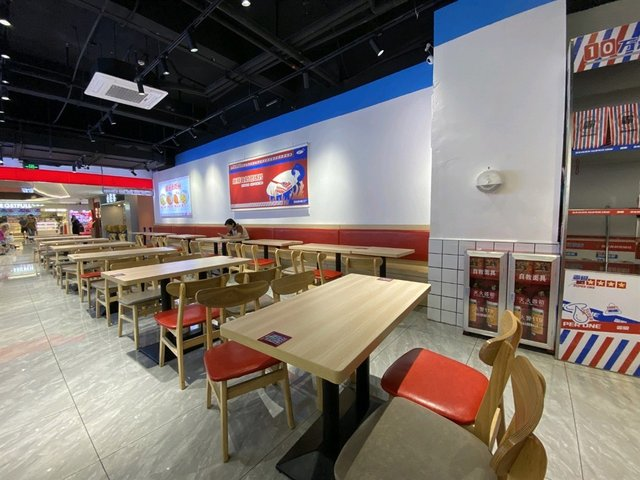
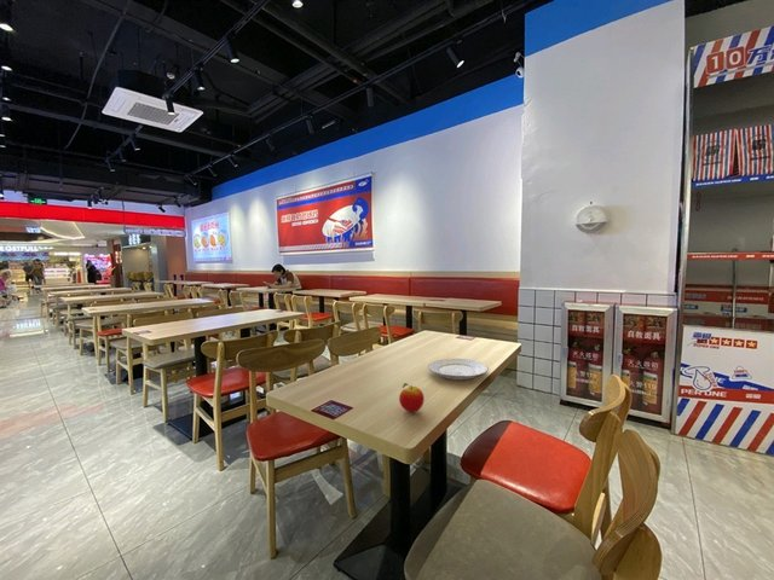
+ plate [427,358,490,381]
+ apple [398,382,426,413]
